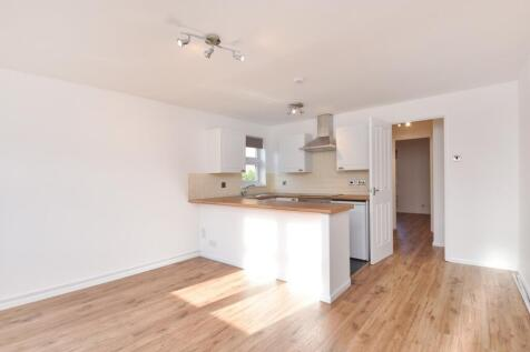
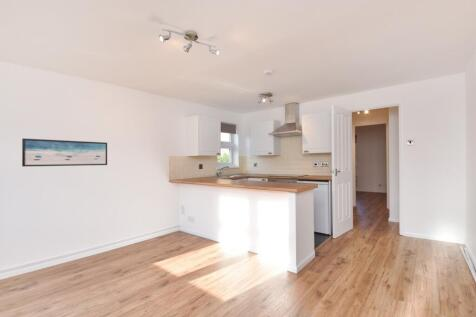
+ wall art [21,137,108,168]
